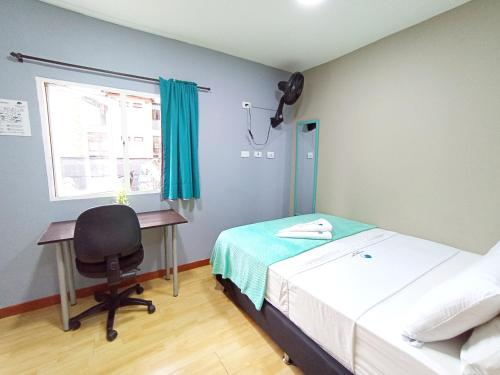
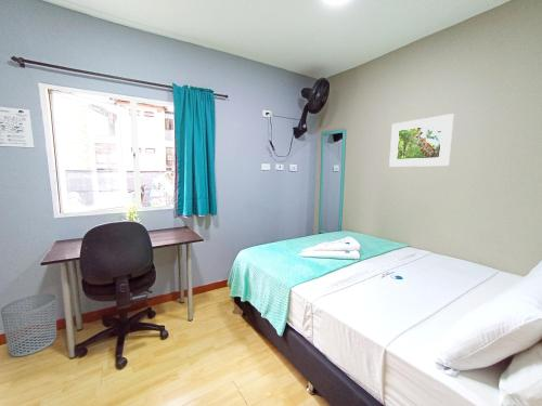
+ waste bin [0,292,57,357]
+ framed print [388,113,454,168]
